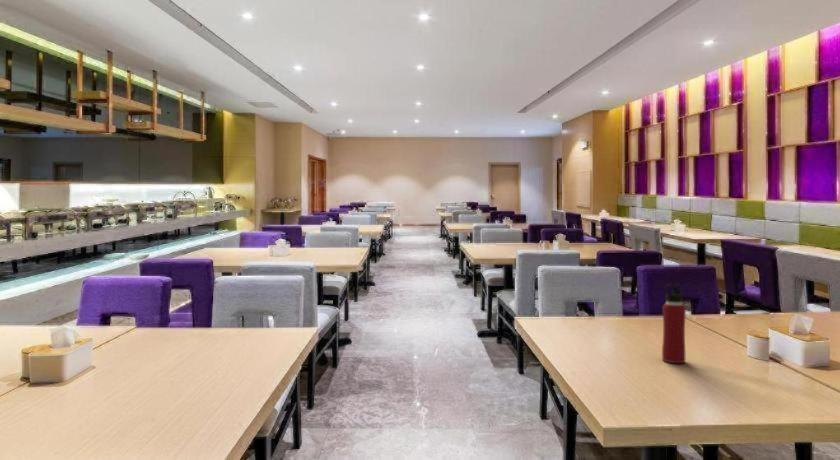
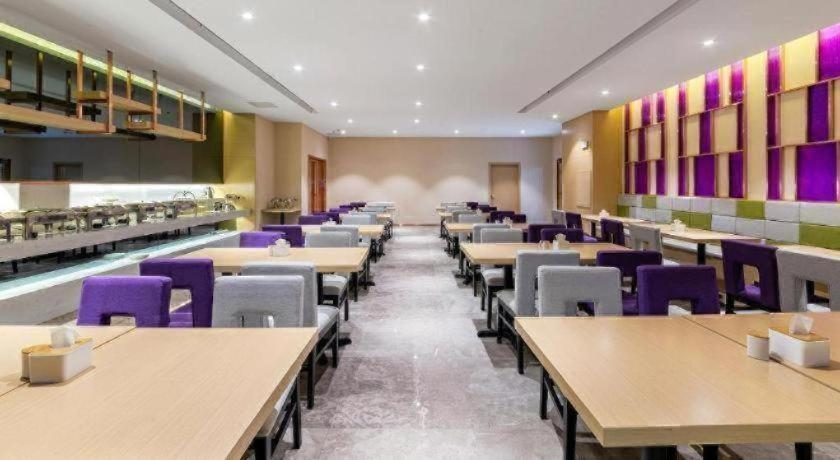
- water bottle [661,283,687,364]
